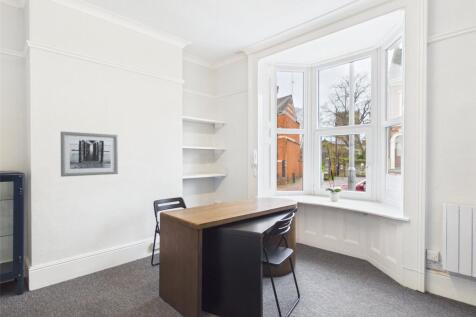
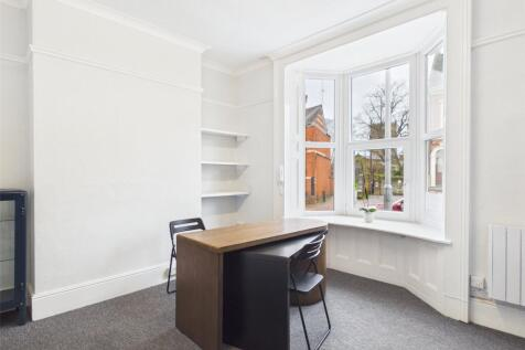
- wall art [60,131,119,178]
